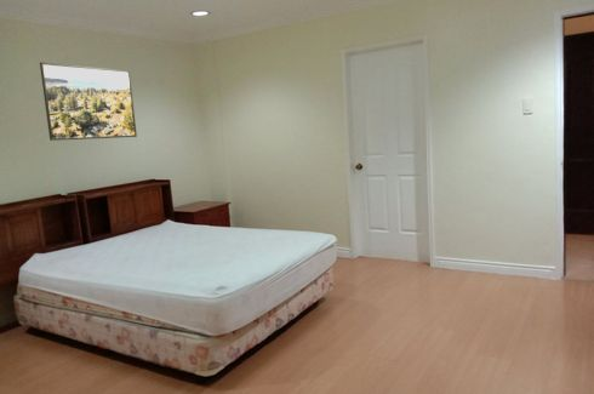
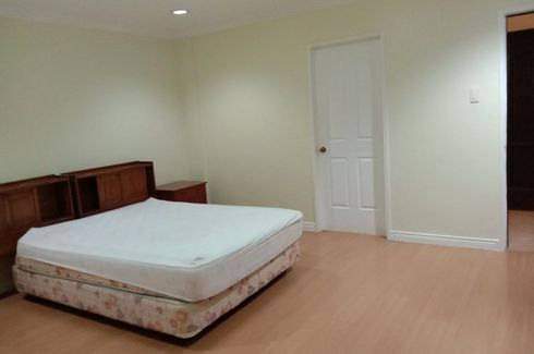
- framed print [39,61,138,142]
